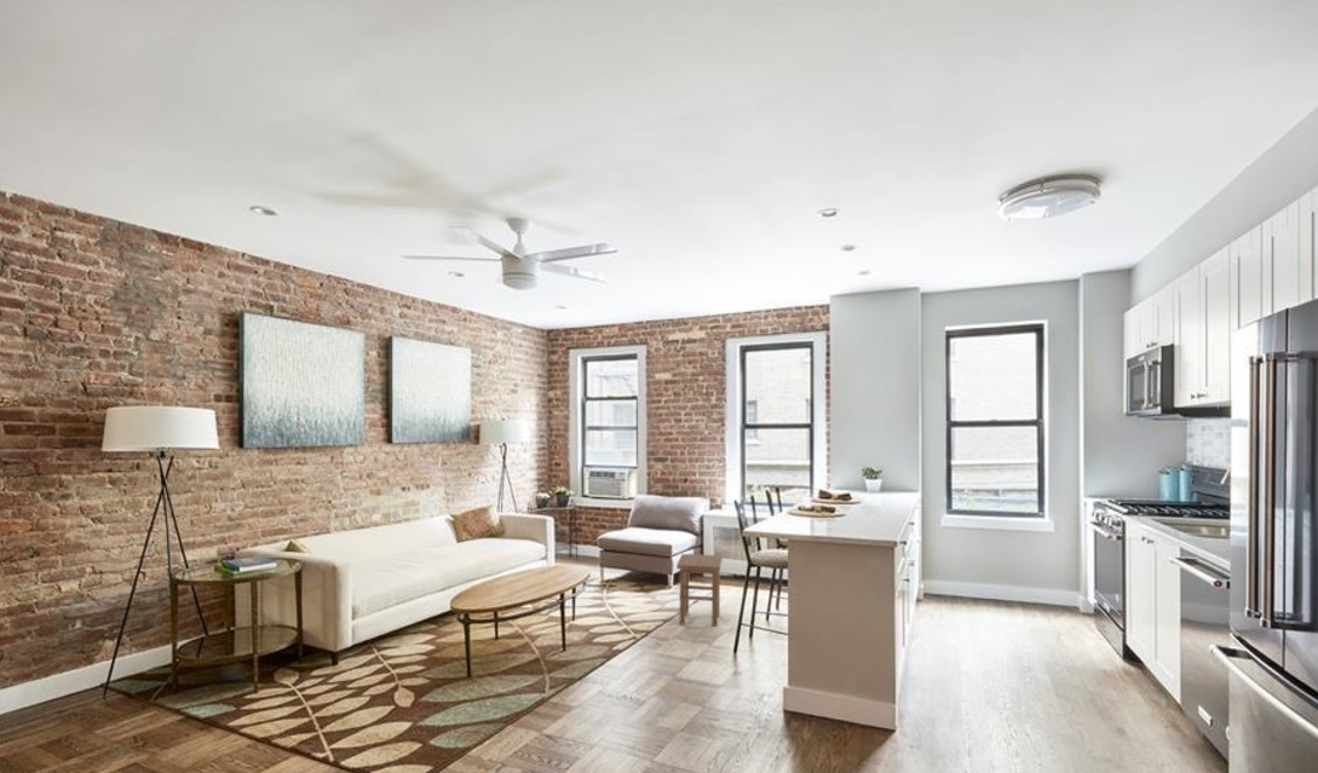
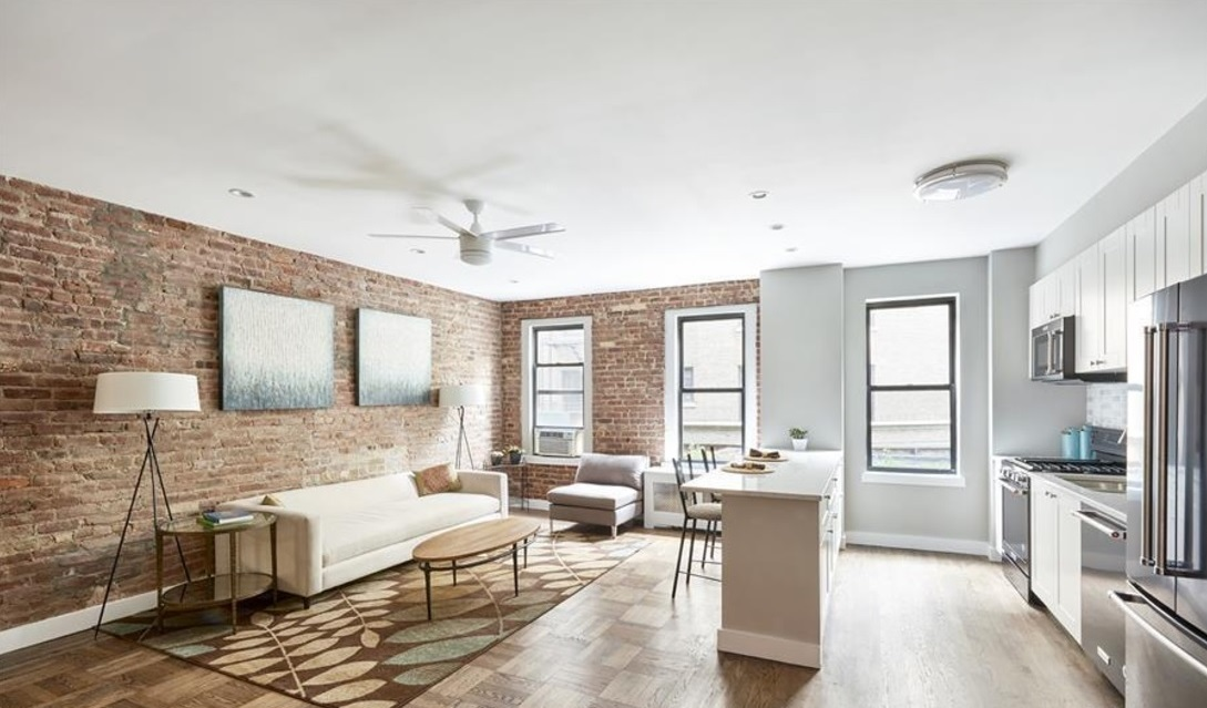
- stool [675,553,724,628]
